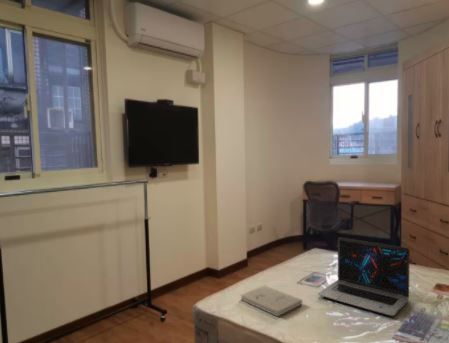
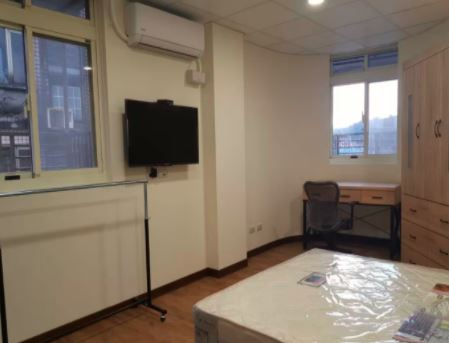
- book [239,284,303,318]
- laptop [317,236,411,317]
